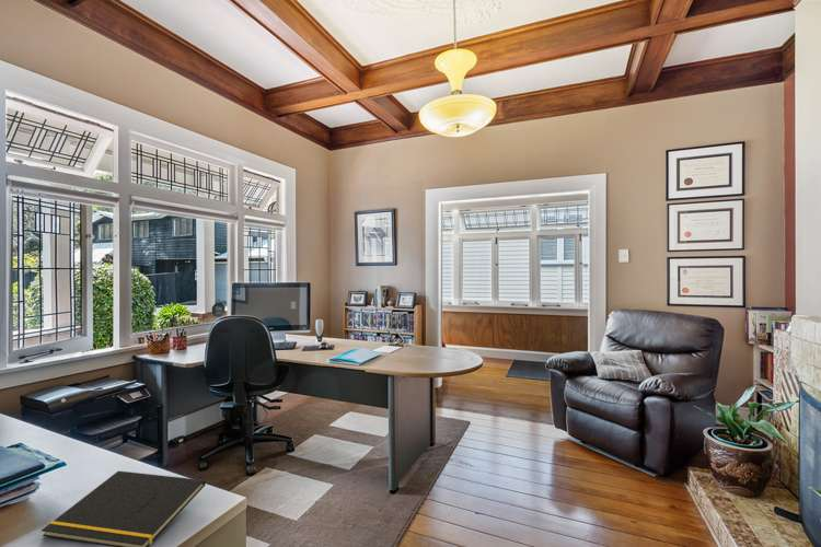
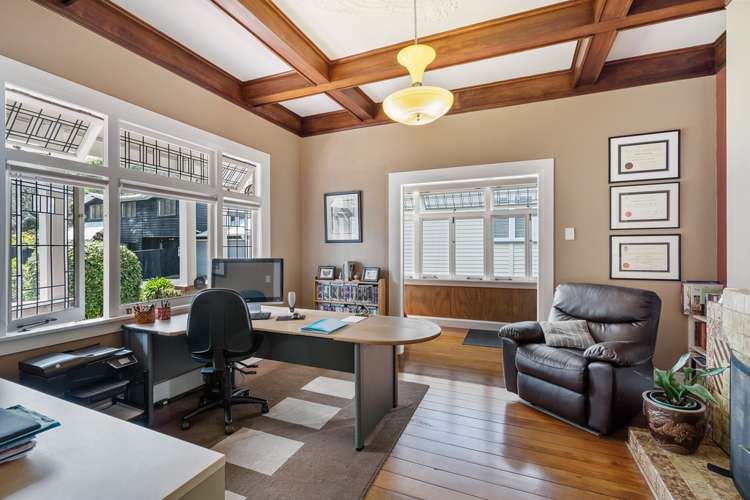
- notepad [41,469,207,547]
